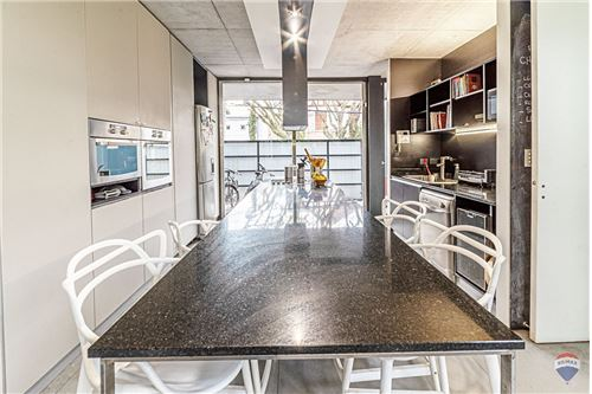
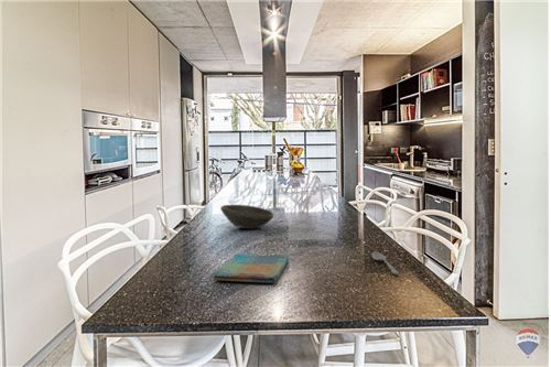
+ bowl [219,204,274,229]
+ spoon [371,251,400,276]
+ dish towel [213,252,290,284]
